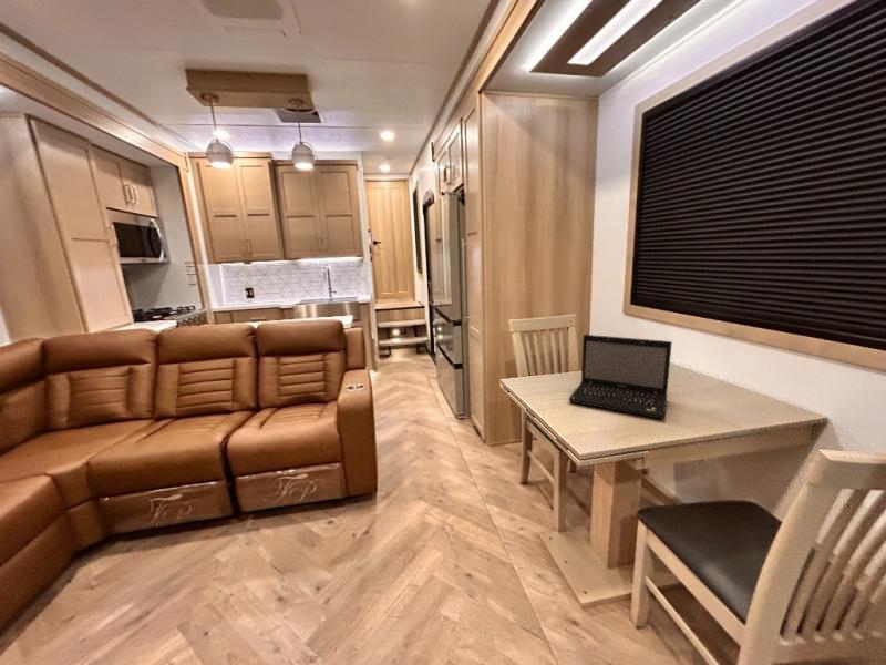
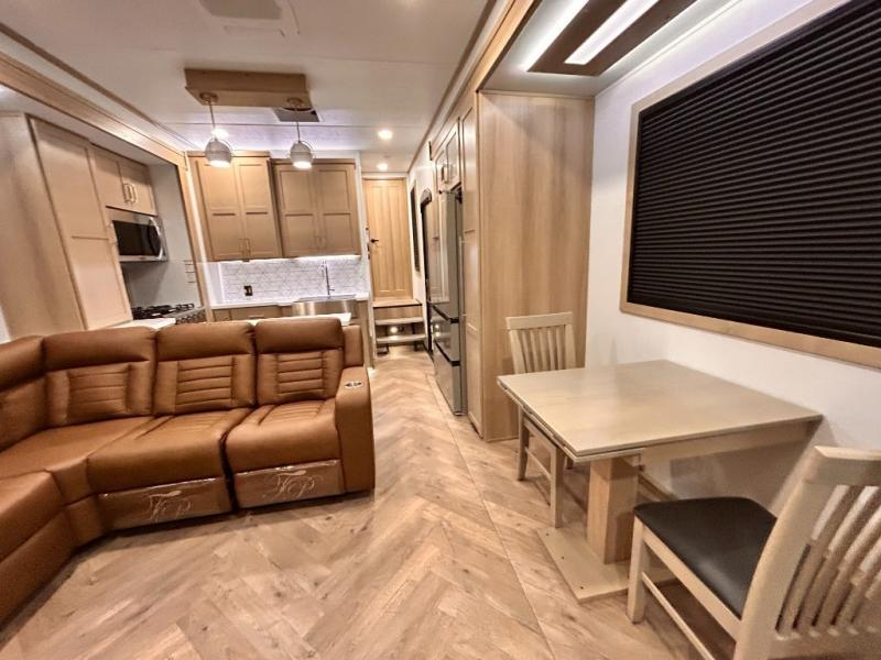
- laptop [567,334,673,420]
